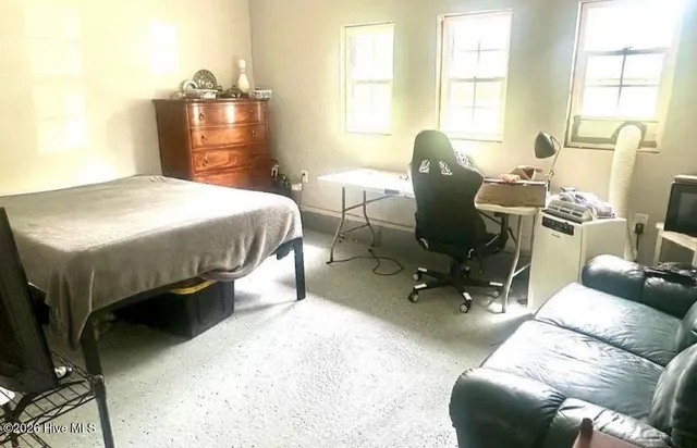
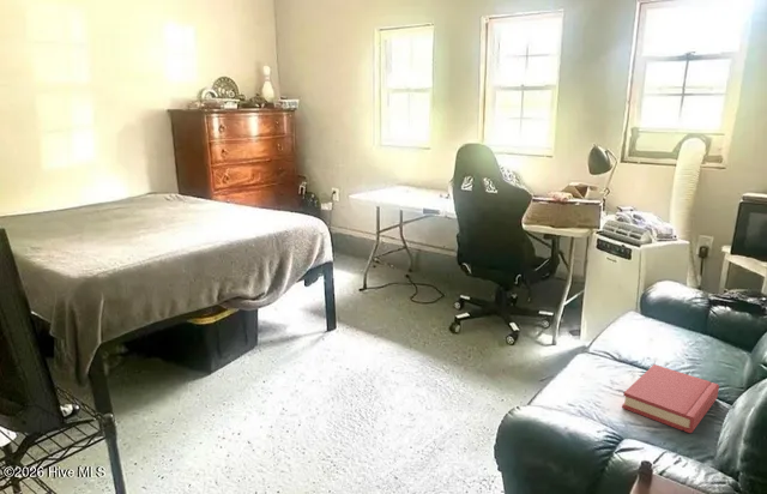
+ hardback book [621,363,720,434]
